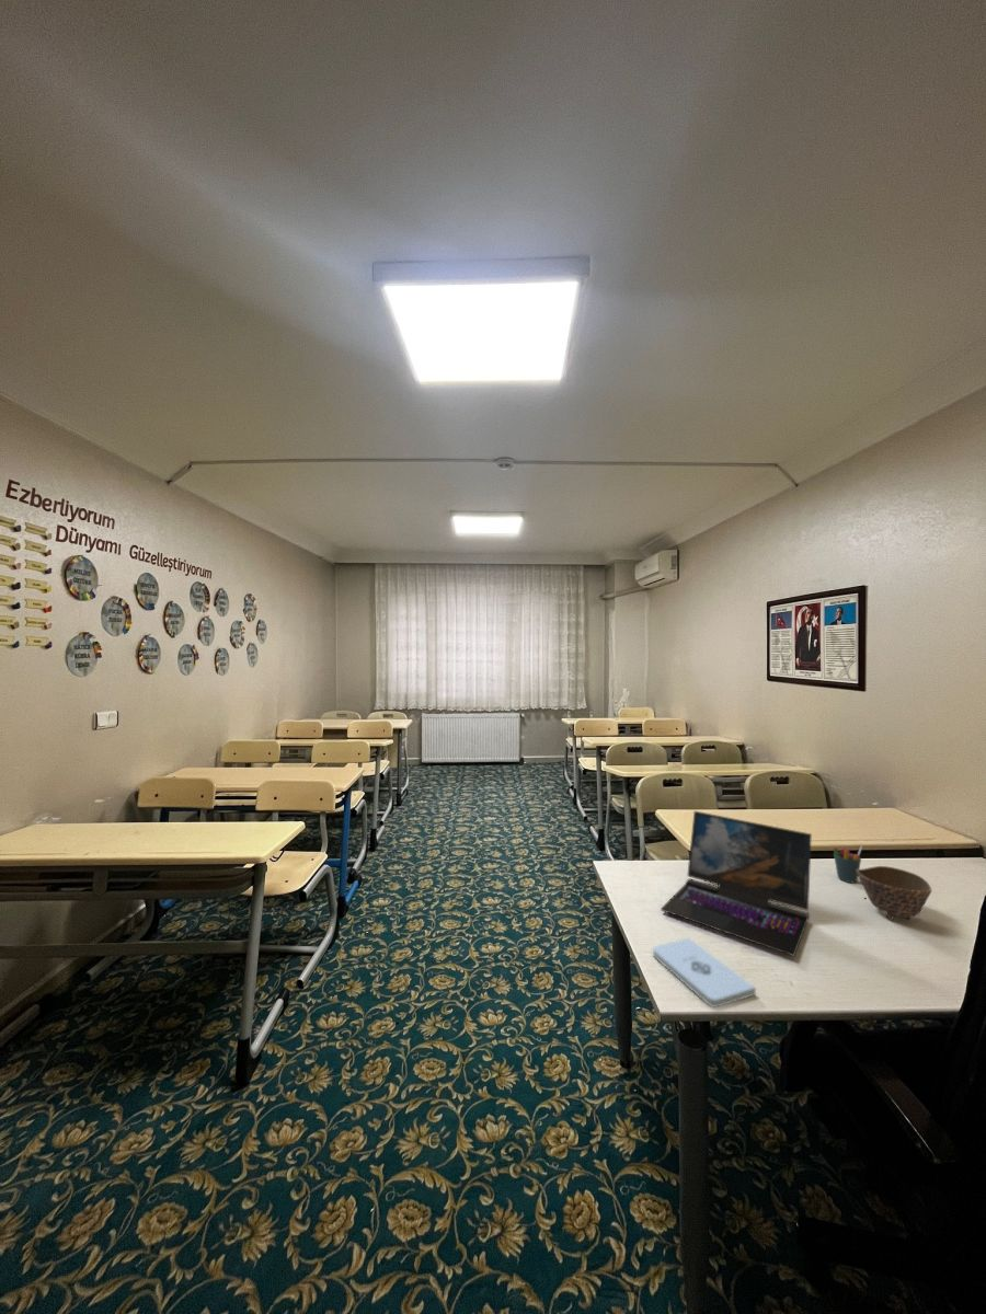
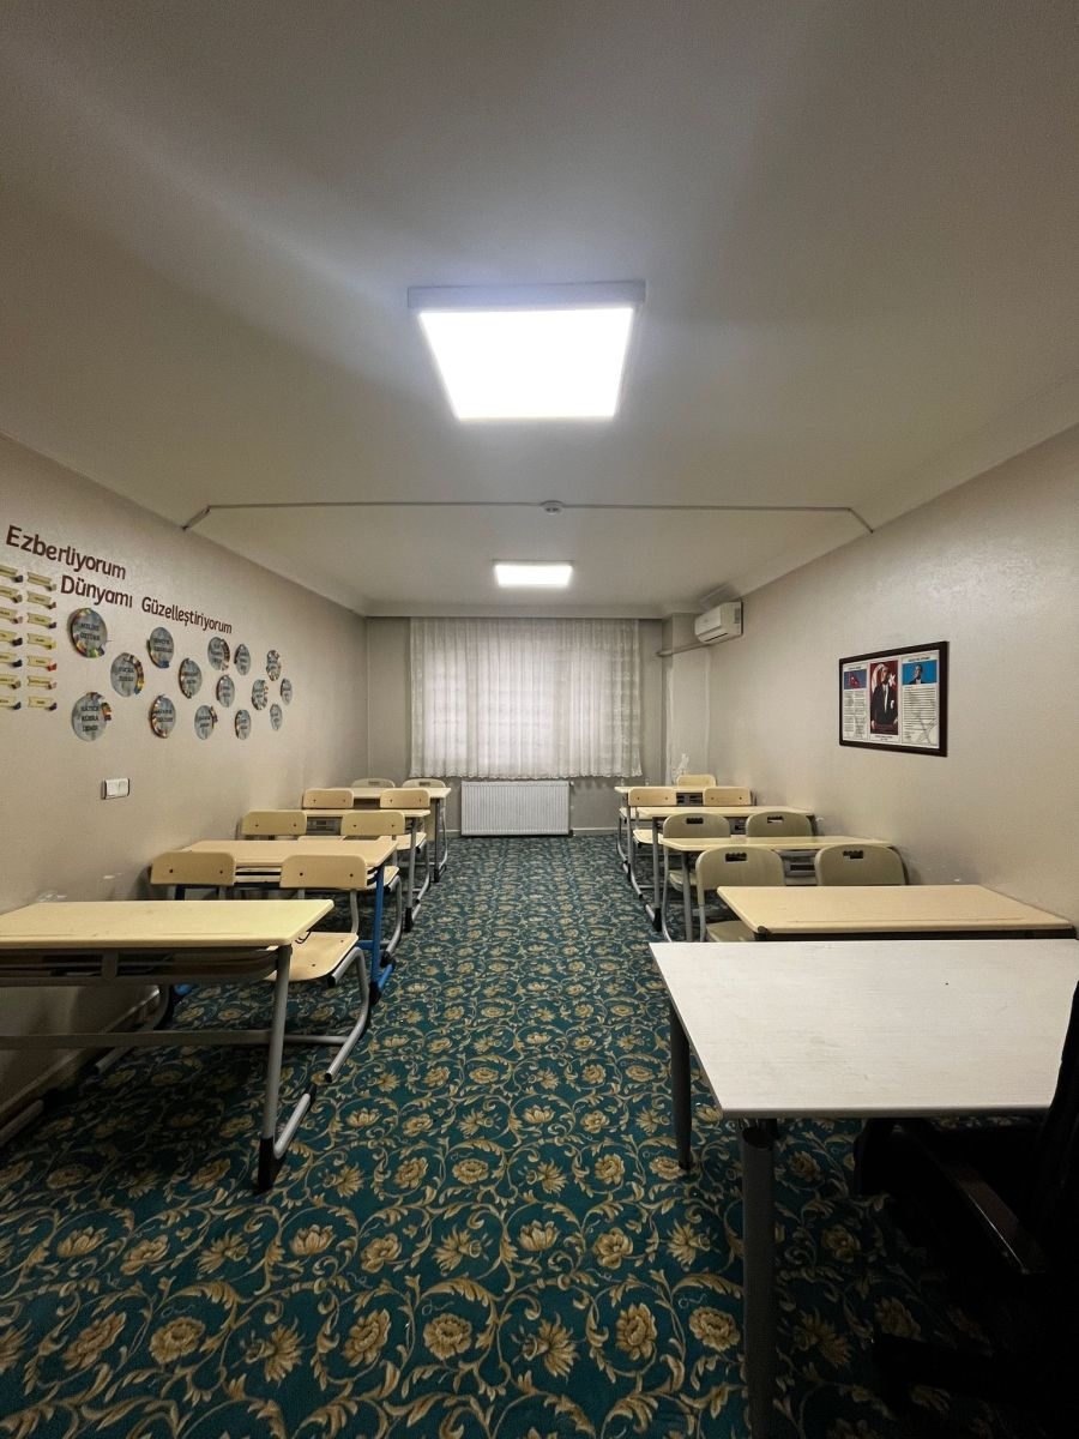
- laptop [660,810,813,957]
- bowl [857,865,932,921]
- notepad [652,937,757,1008]
- pen holder [832,844,863,884]
